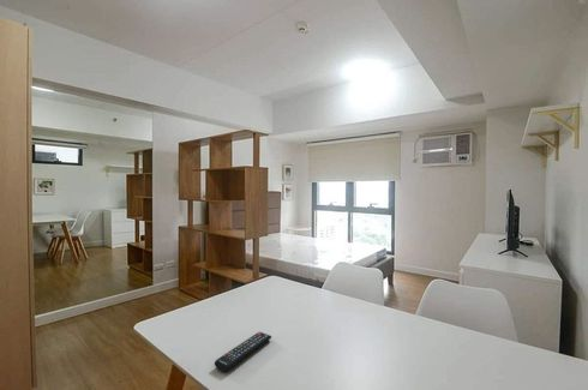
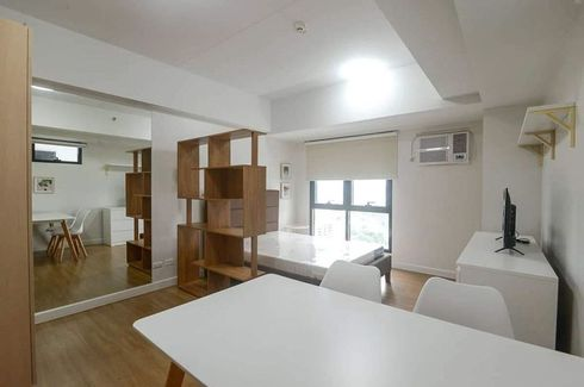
- remote control [214,331,272,373]
